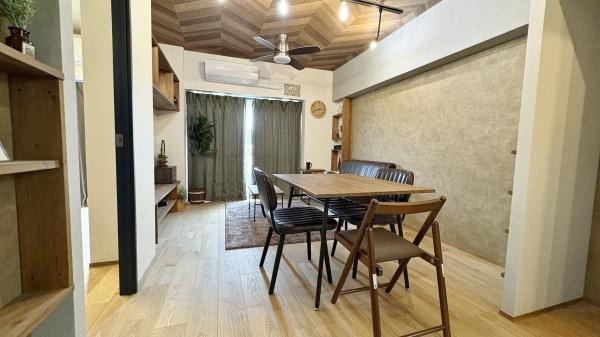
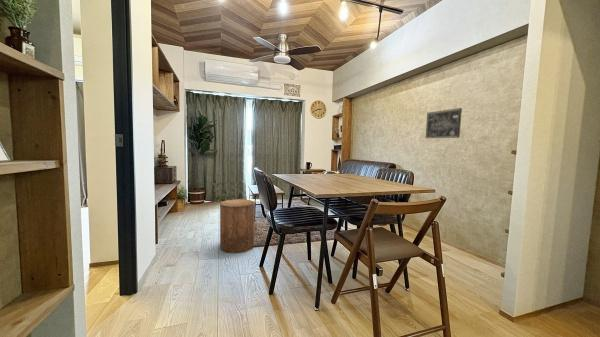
+ stool [219,198,256,254]
+ wall art [425,107,463,139]
